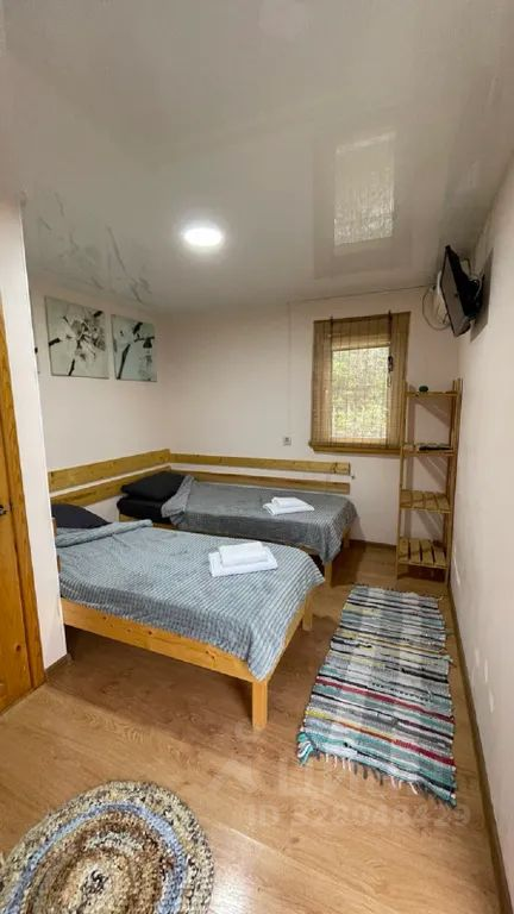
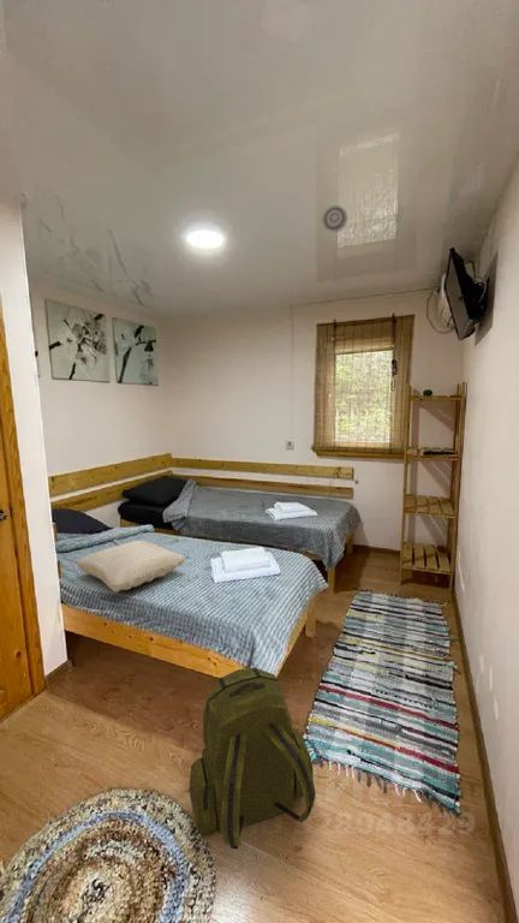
+ smoke detector [321,204,348,234]
+ backpack [189,667,317,851]
+ pillow [76,540,186,592]
